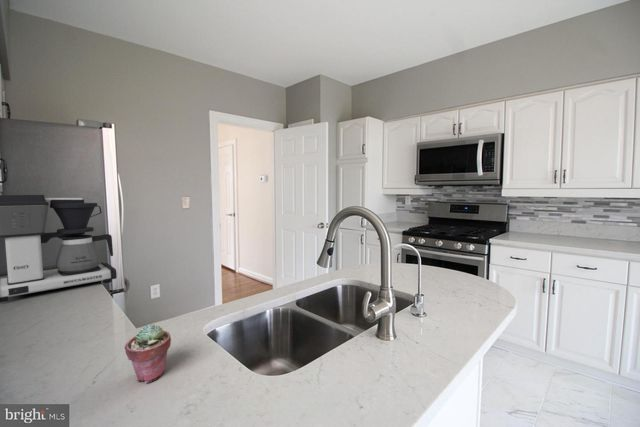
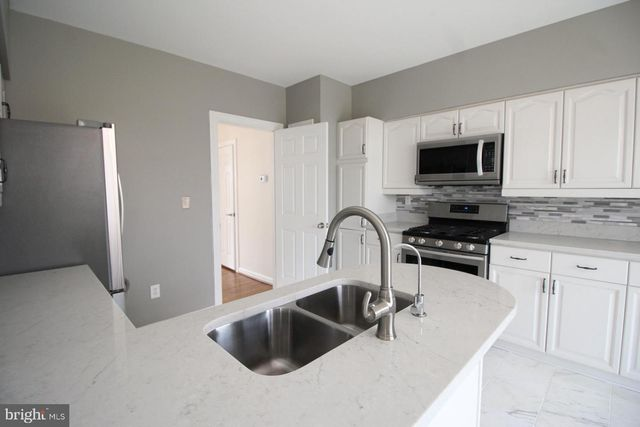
- potted succulent [124,323,172,384]
- coffee maker [0,194,118,303]
